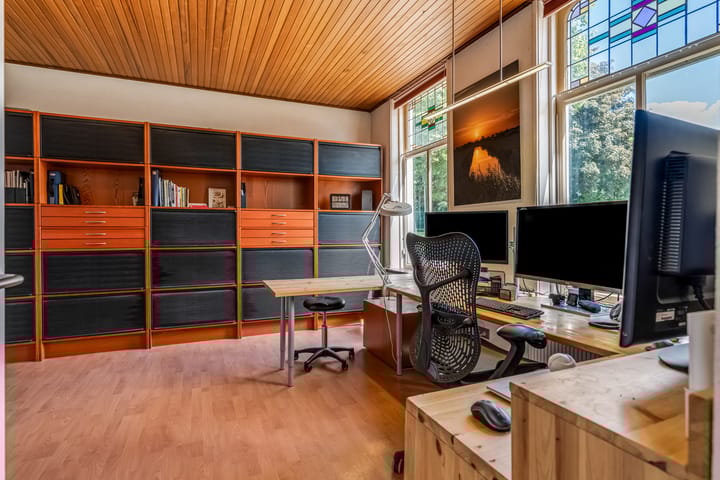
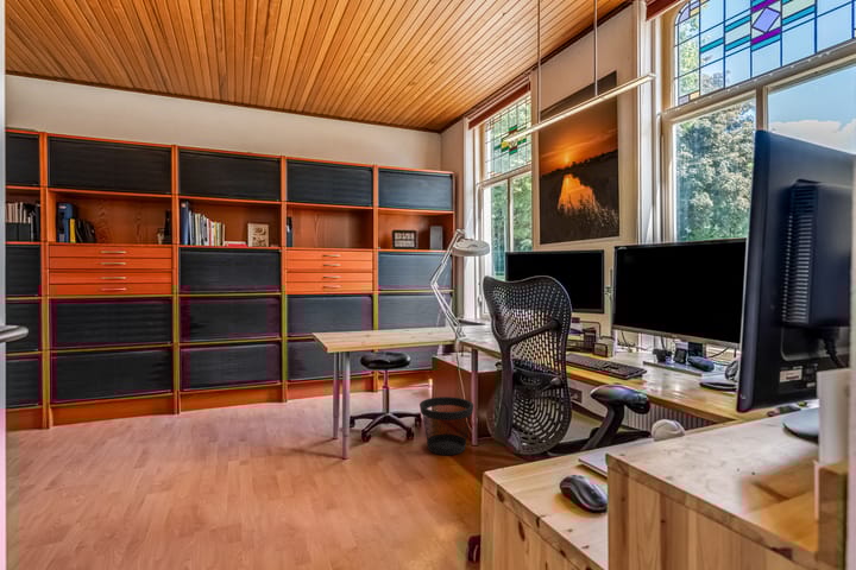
+ wastebasket [418,395,474,456]
